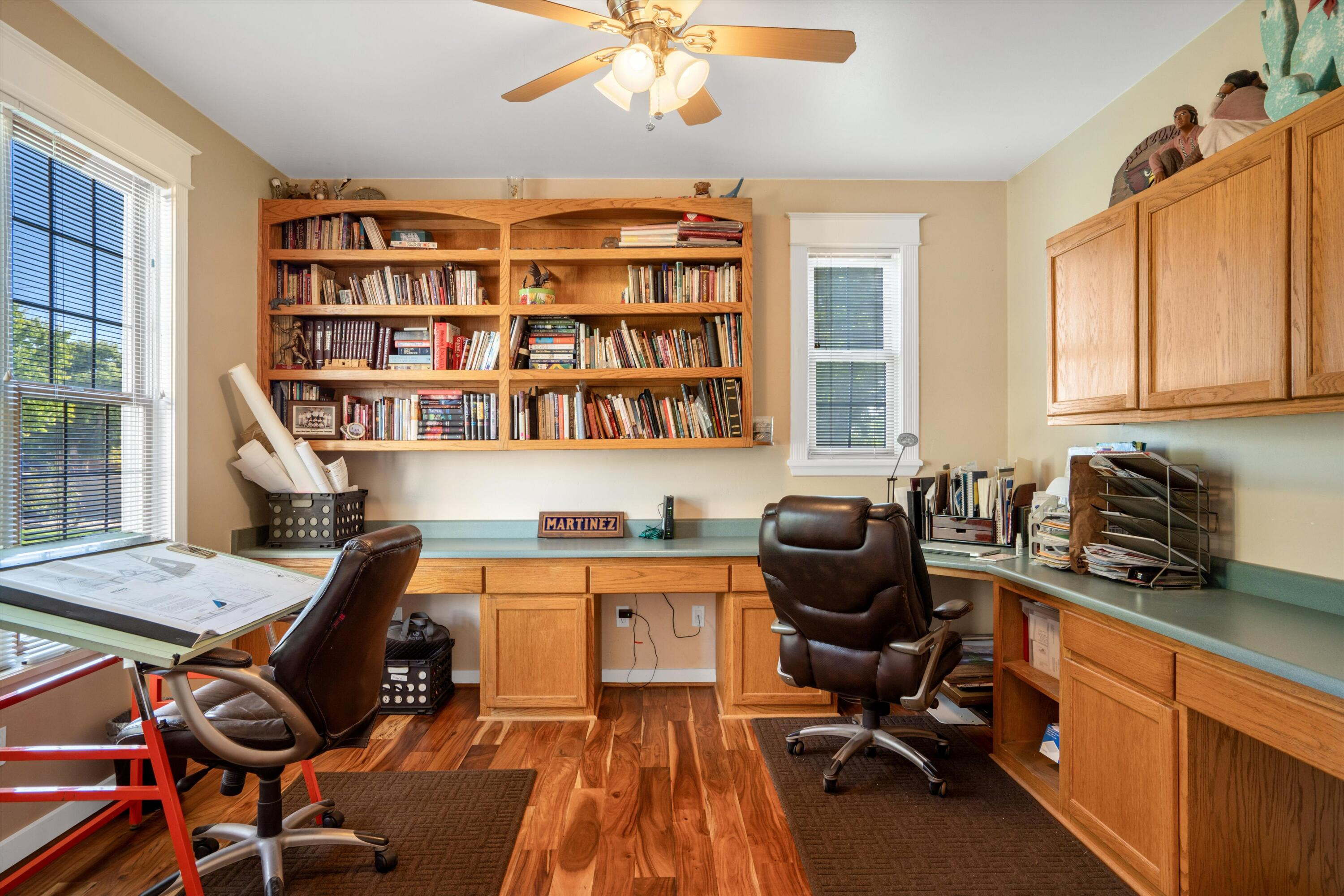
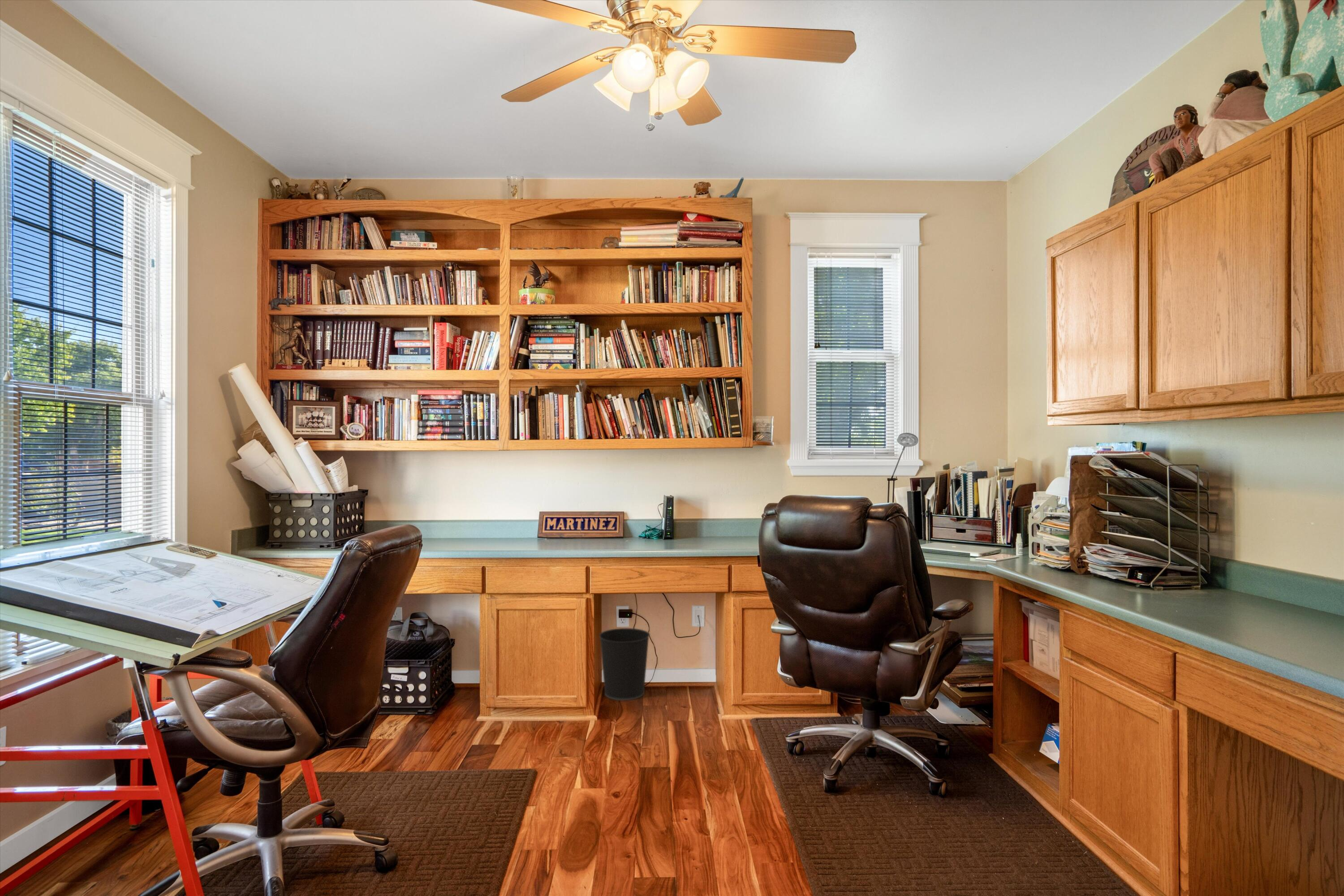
+ wastebasket [599,628,650,701]
